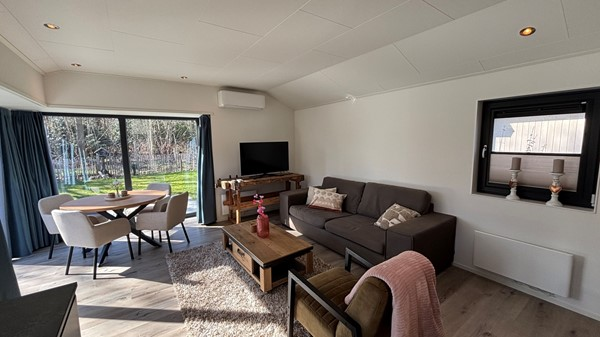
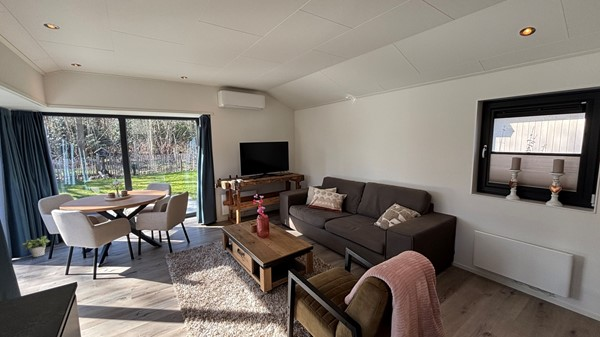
+ potted plant [20,235,51,258]
